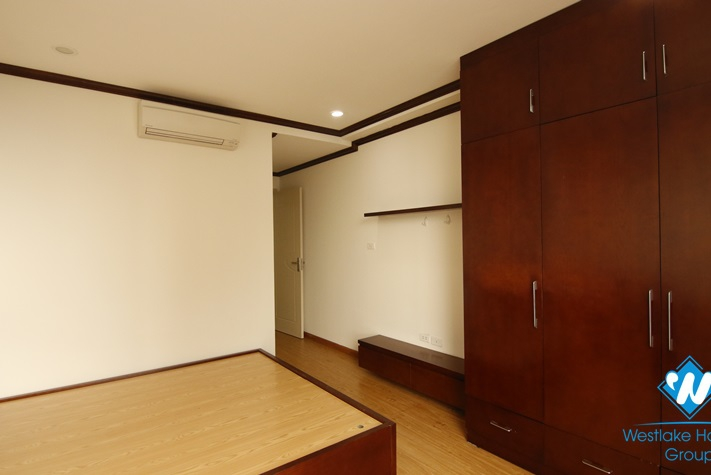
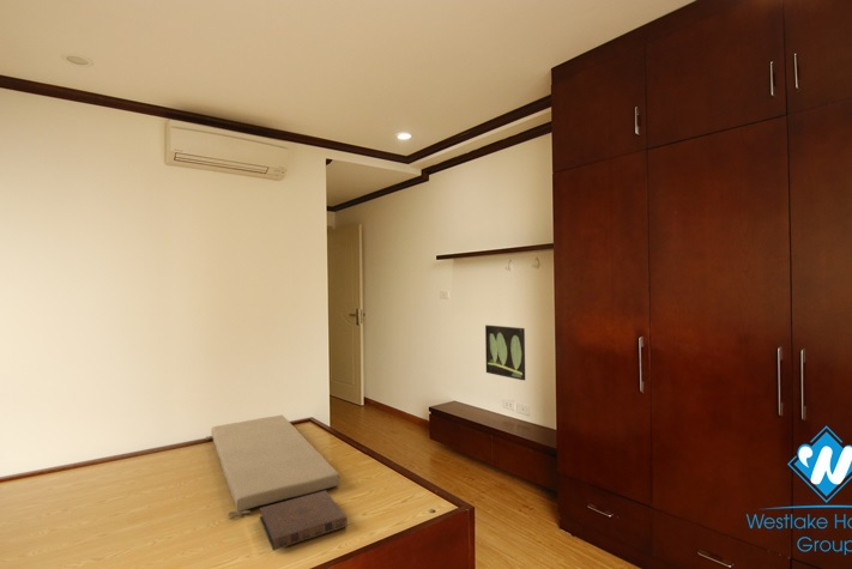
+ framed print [484,323,526,381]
+ seat cushion [205,414,340,517]
+ book [259,489,349,551]
